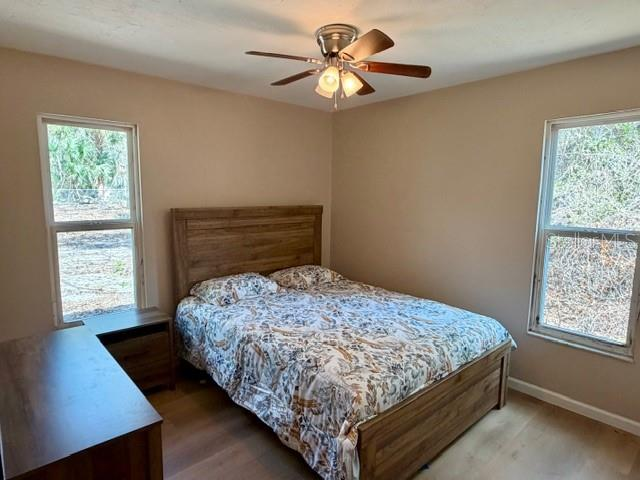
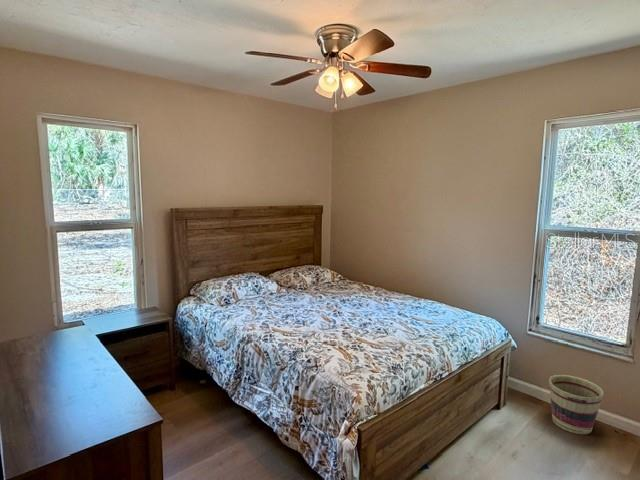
+ basket [548,374,605,435]
